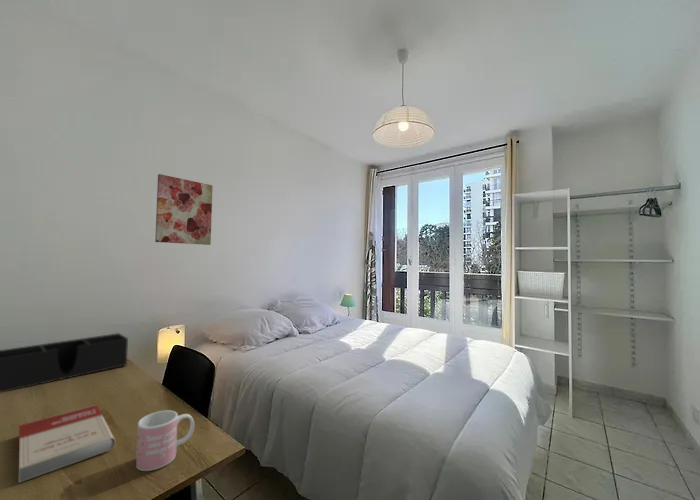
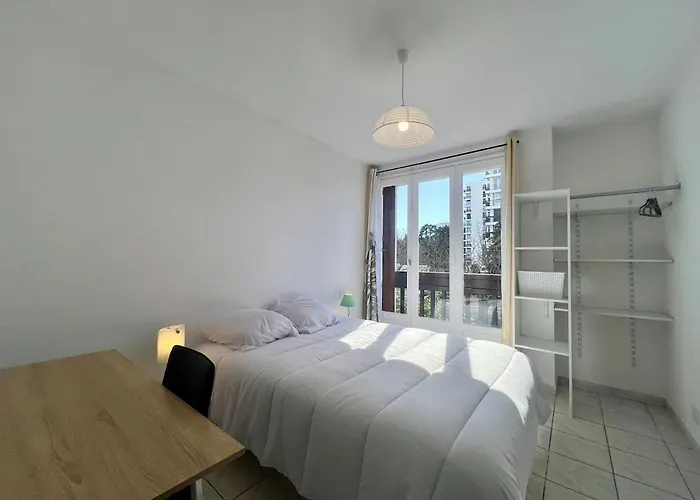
- book [18,404,116,484]
- wall art [154,173,214,246]
- mug [135,409,195,472]
- desk organizer [0,332,129,394]
